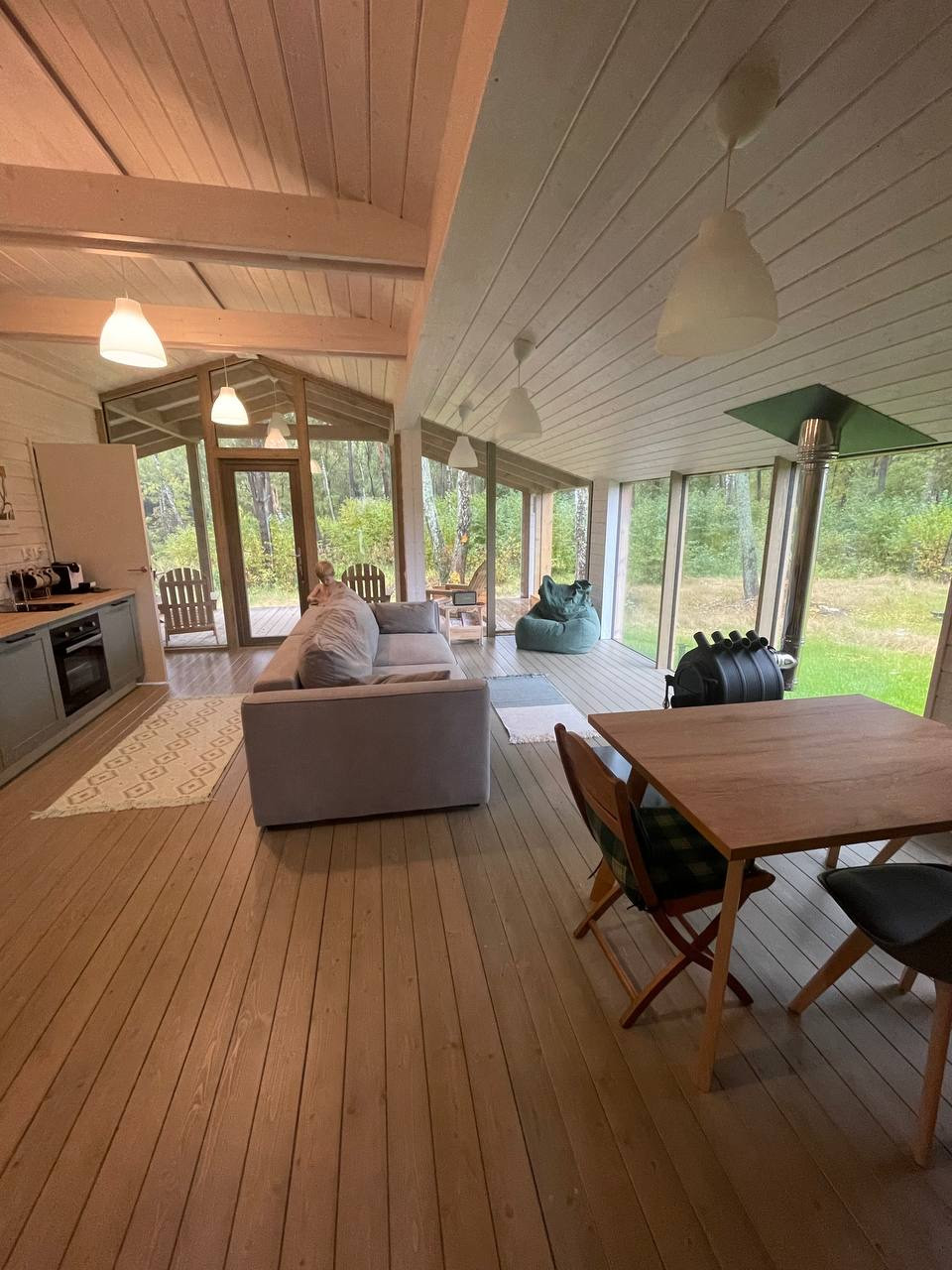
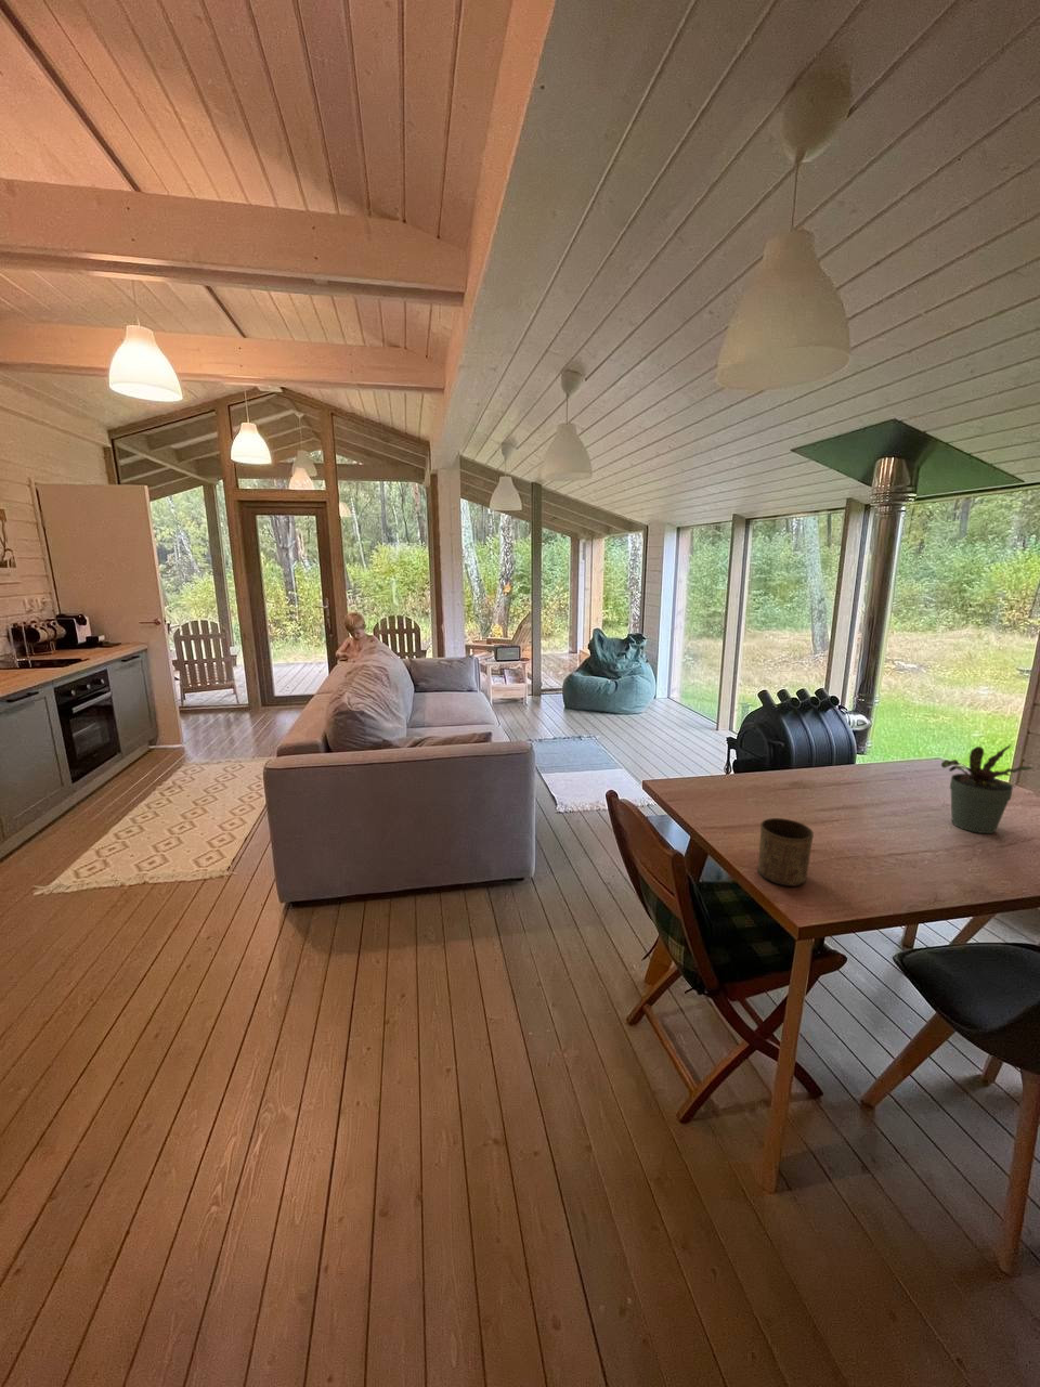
+ cup [756,817,815,888]
+ potted plant [941,744,1035,834]
